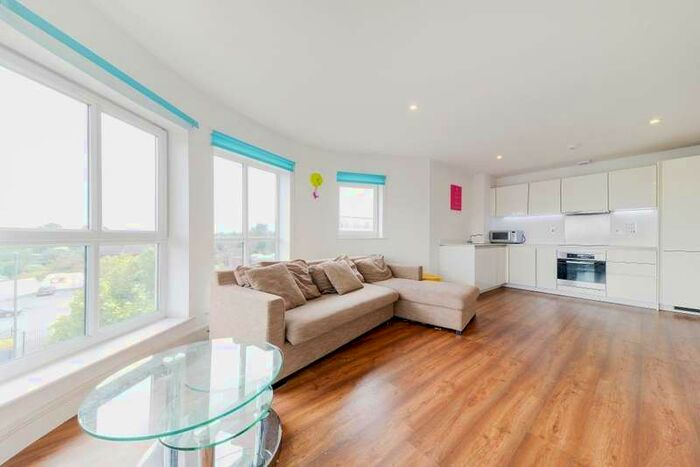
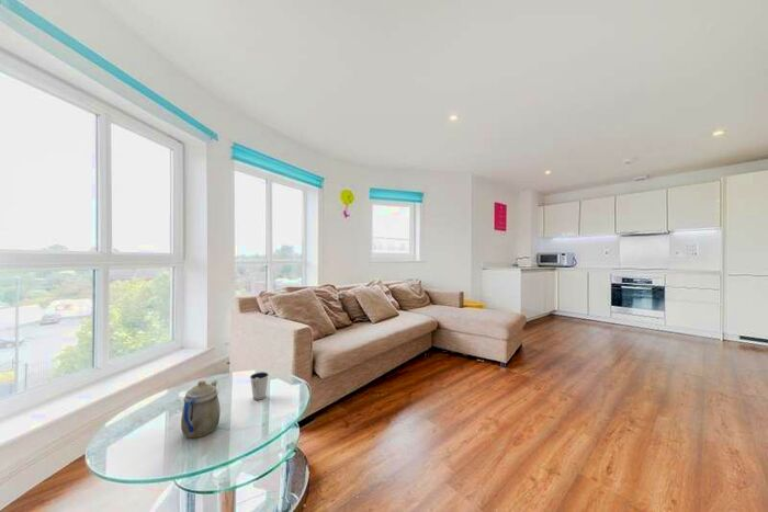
+ teapot [180,379,222,439]
+ dixie cup [249,371,270,401]
